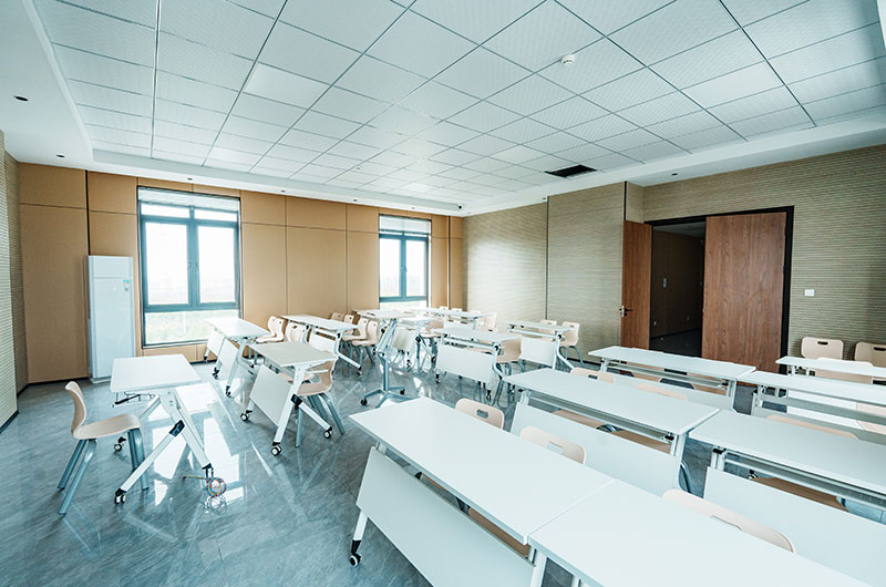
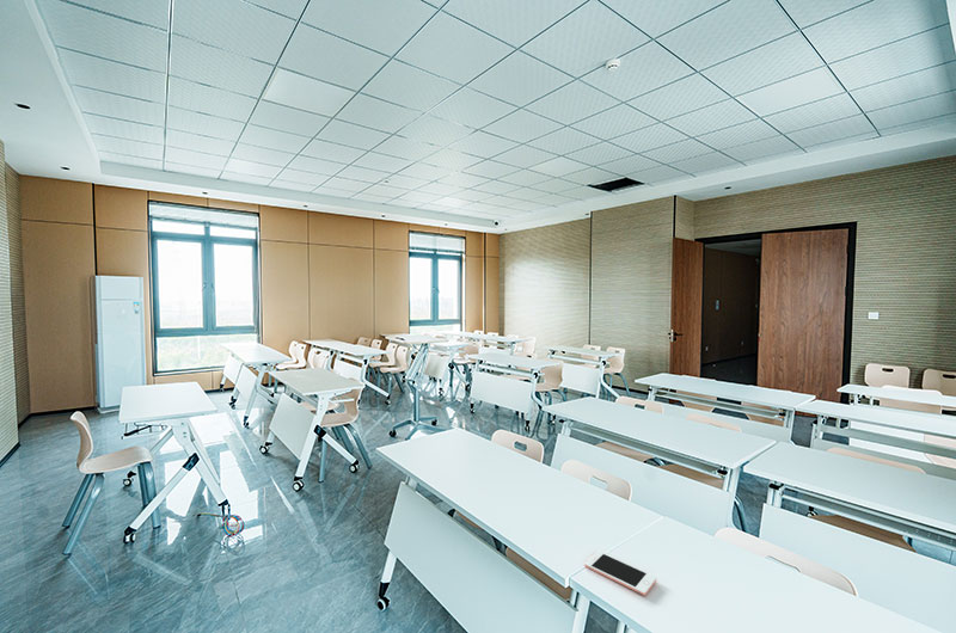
+ cell phone [583,551,657,596]
